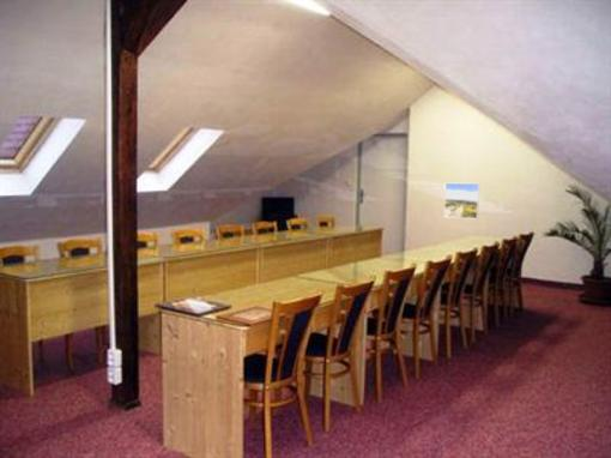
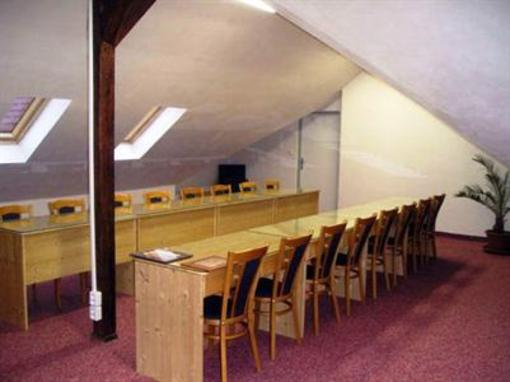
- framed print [443,182,480,221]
